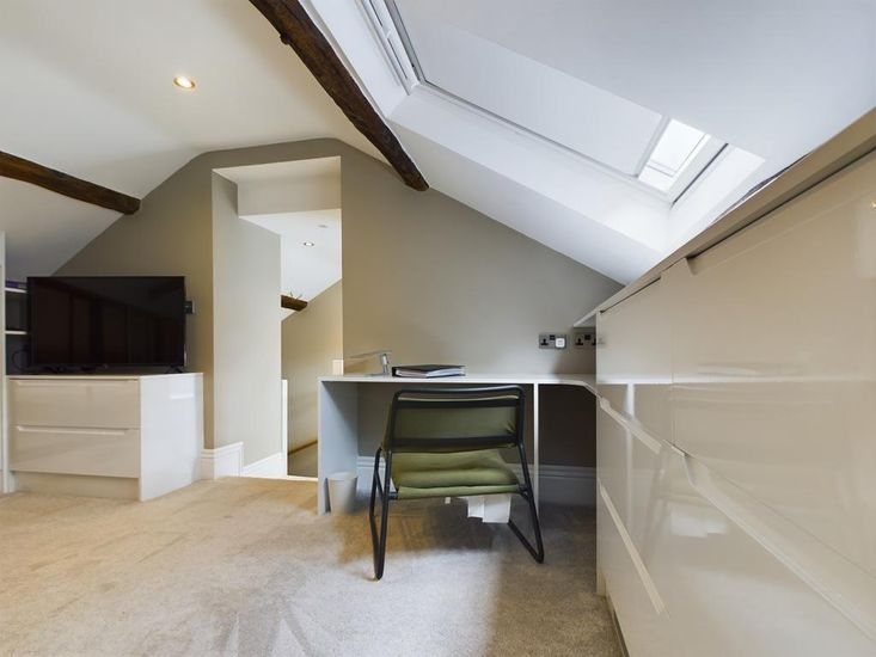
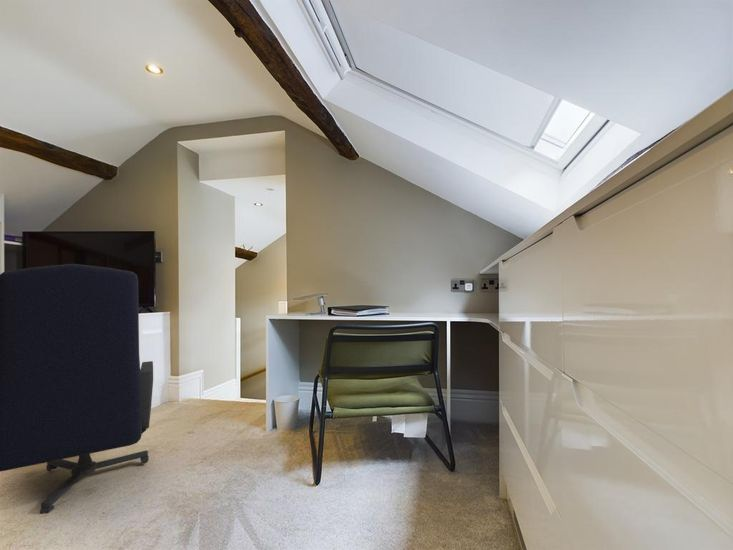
+ office chair [0,263,154,515]
